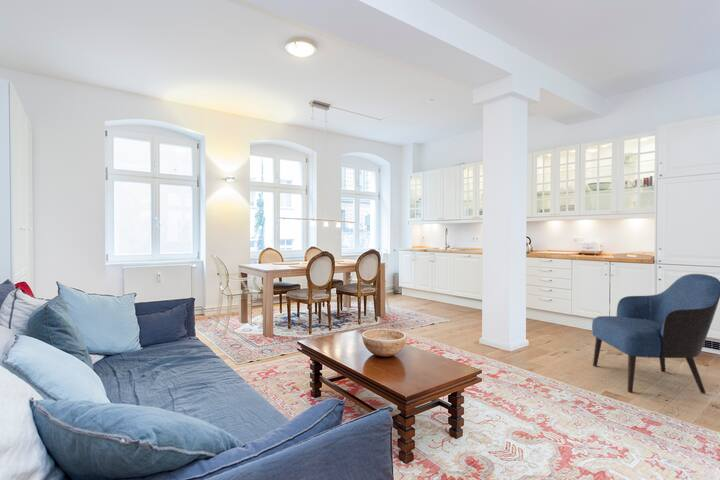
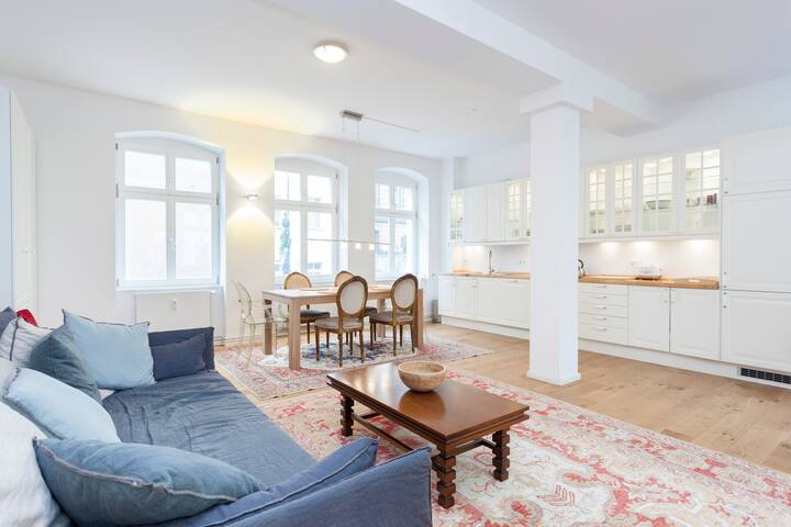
- armchair [591,273,720,395]
